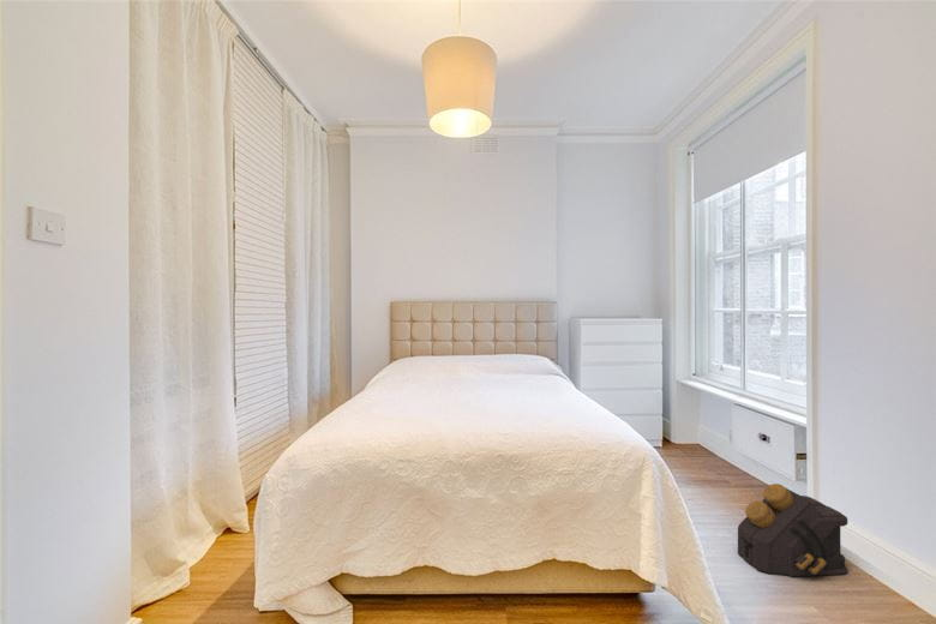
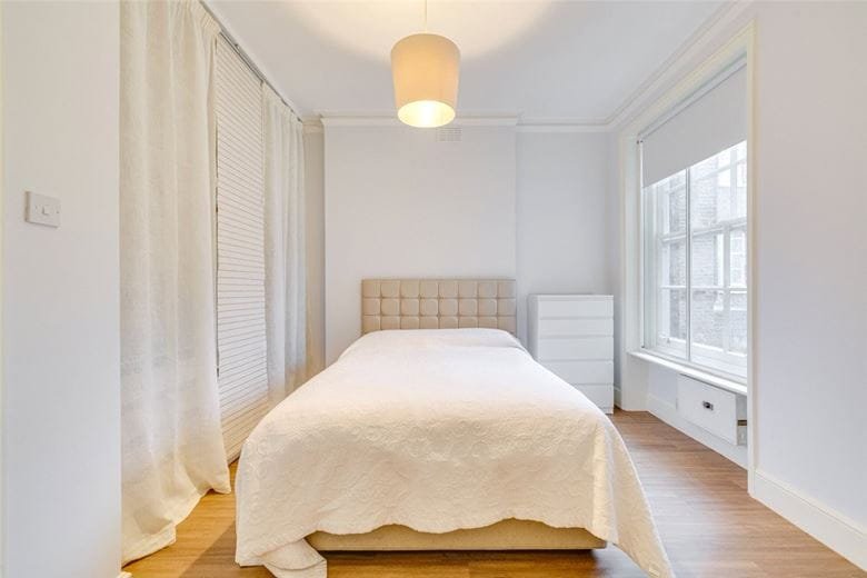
- backpack [737,482,850,577]
